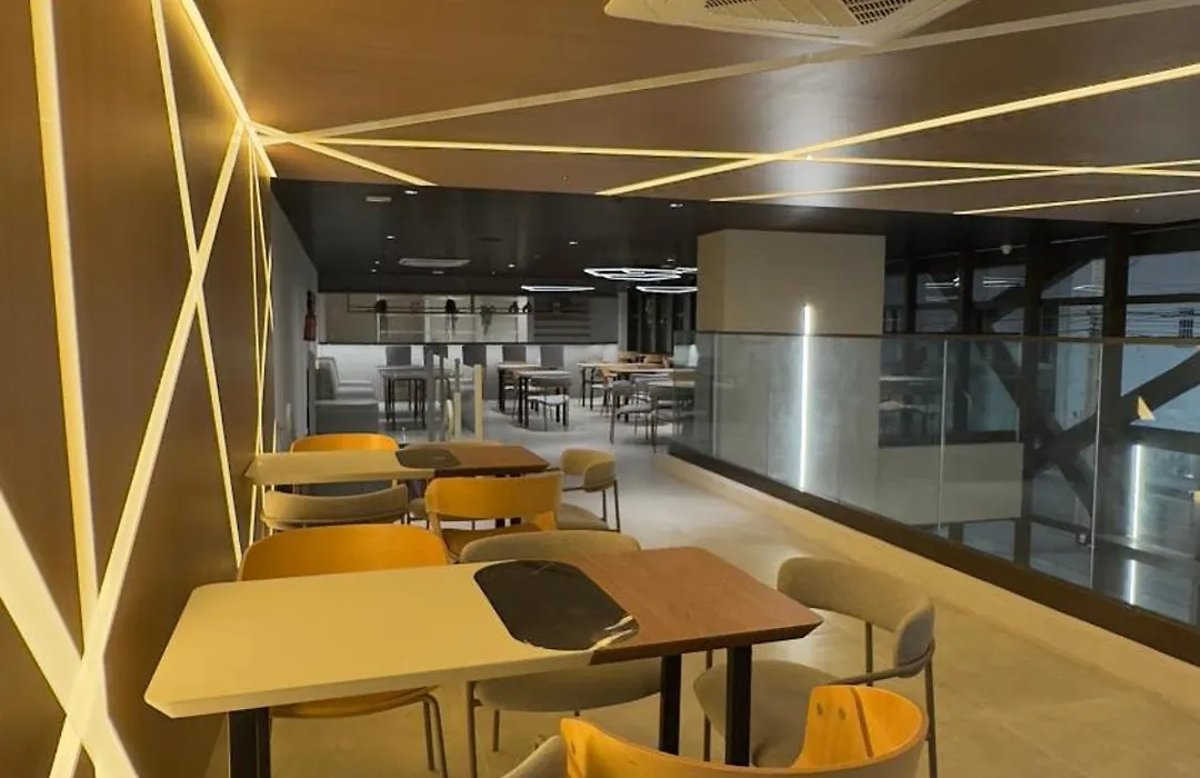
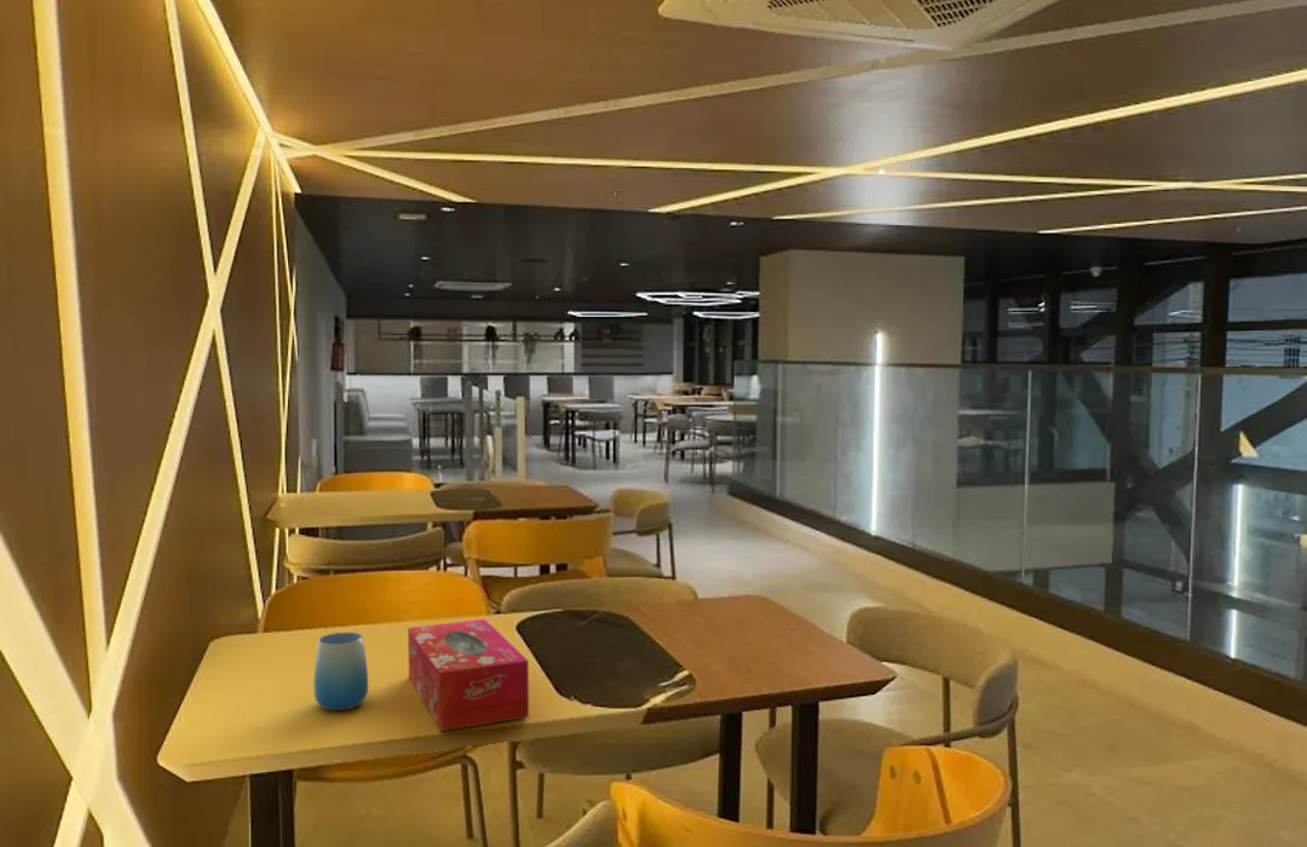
+ tissue box [407,618,530,732]
+ cup [312,632,369,711]
